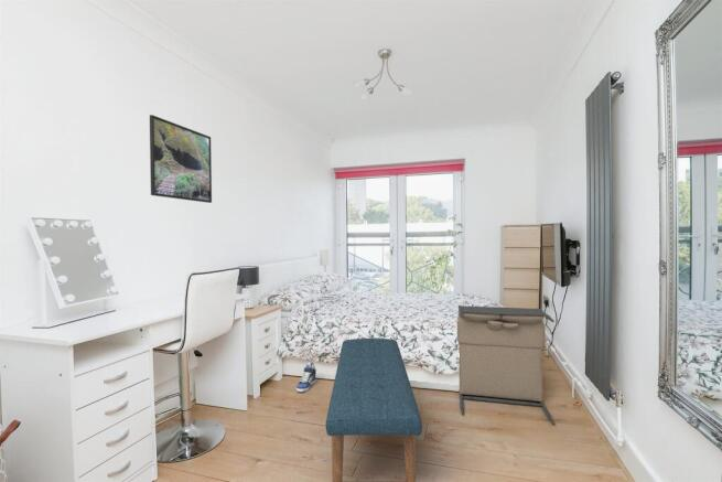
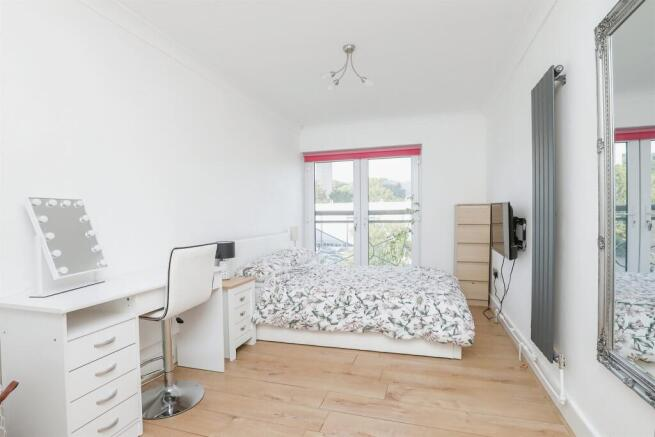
- laundry hamper [456,304,556,426]
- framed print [149,114,213,204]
- sneaker [295,361,317,393]
- bench [325,338,423,482]
